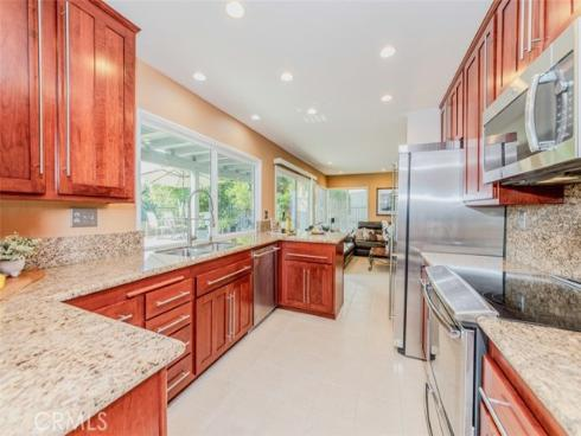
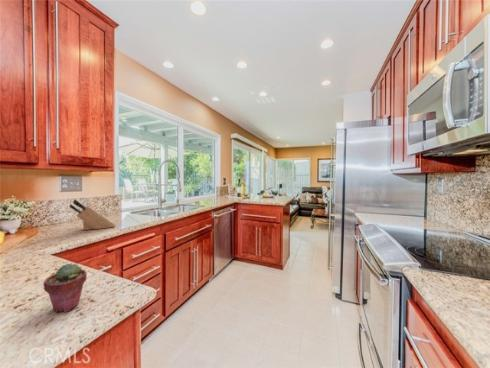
+ potted succulent [42,262,88,314]
+ knife block [69,198,117,231]
